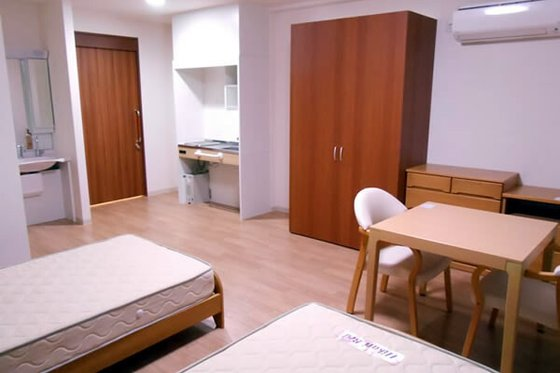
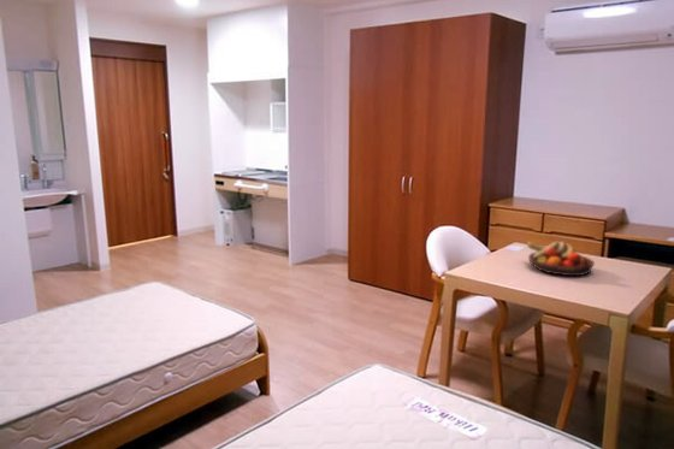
+ fruit bowl [525,240,596,277]
